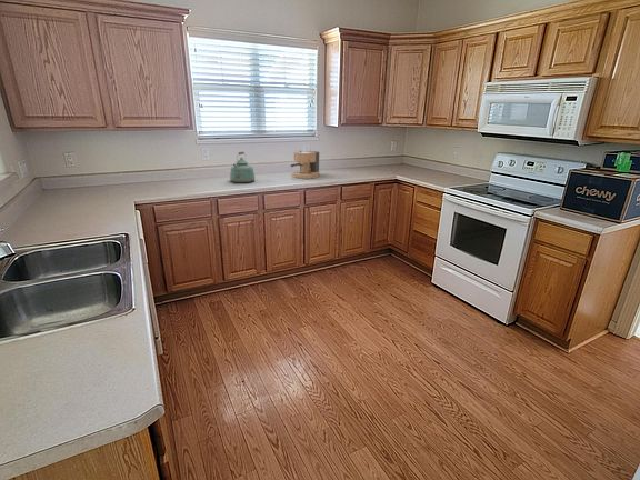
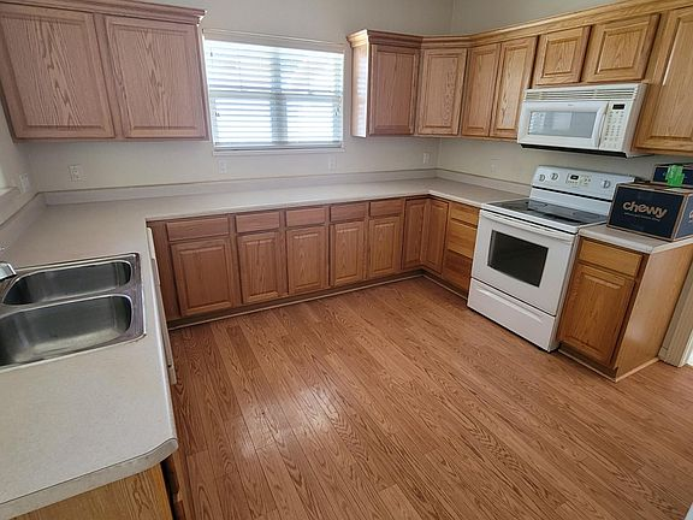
- coffee maker [290,149,320,180]
- kettle [229,150,256,183]
